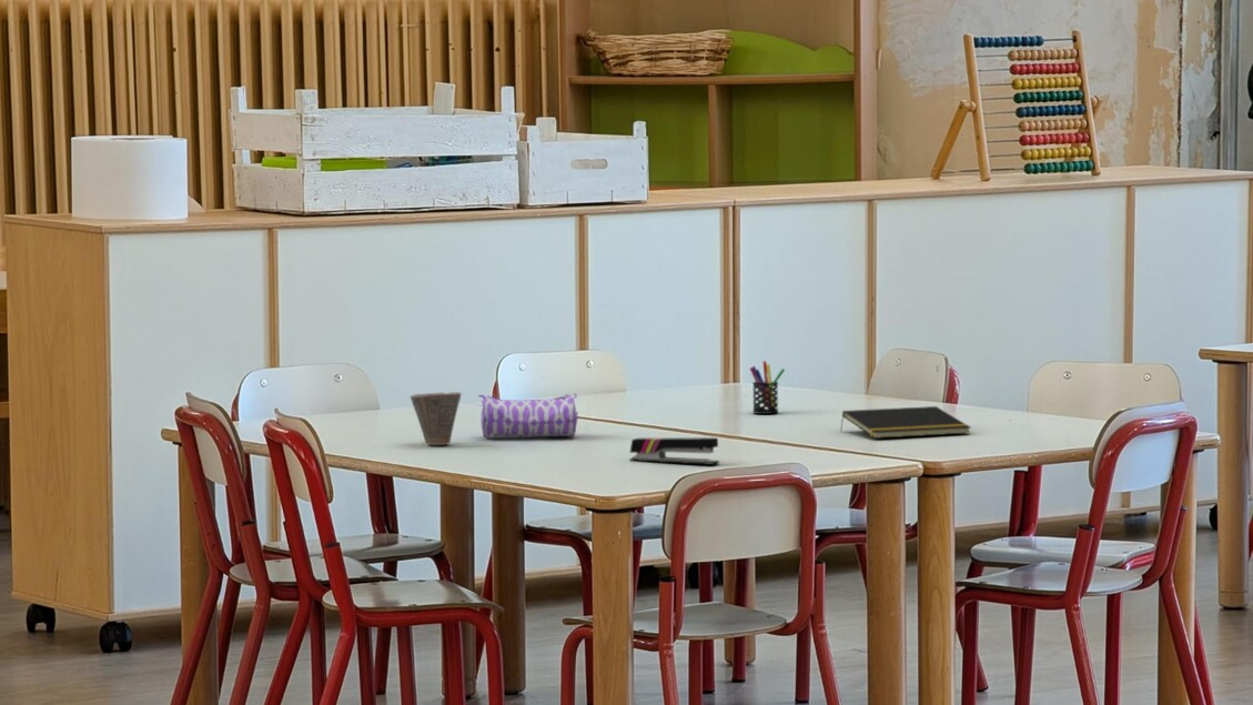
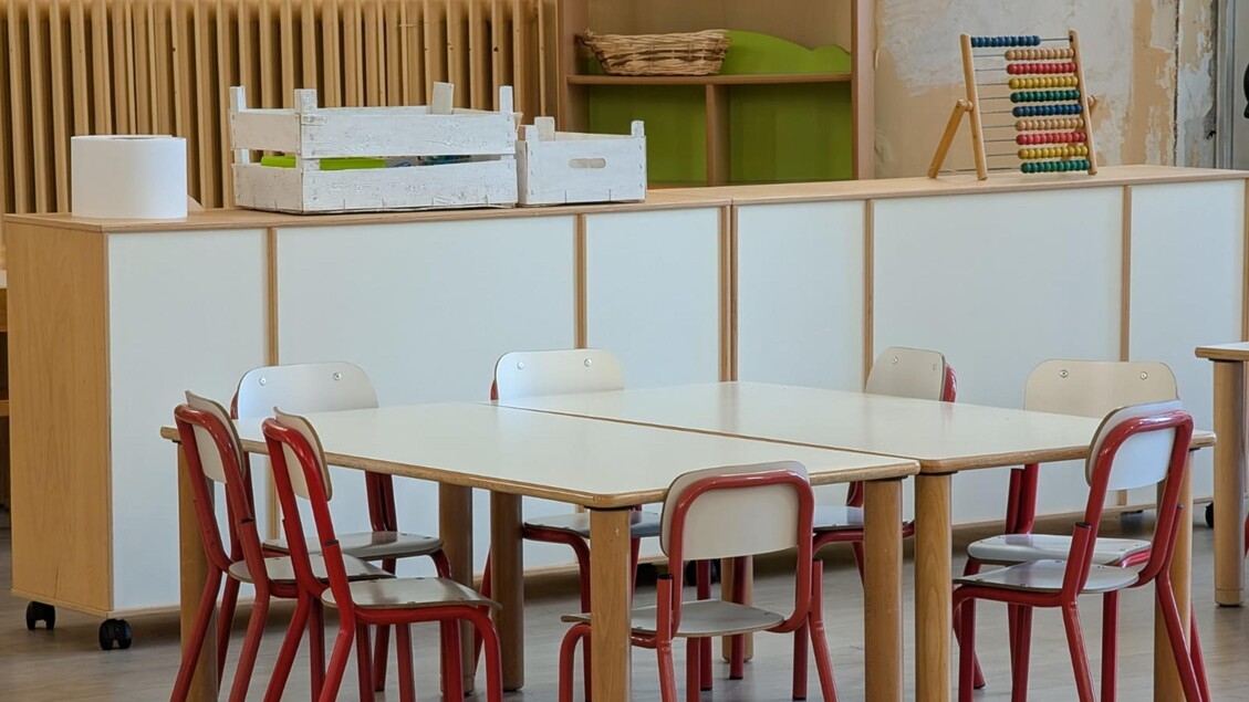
- cup [410,391,463,446]
- pencil case [477,393,579,439]
- stapler [628,436,720,466]
- notepad [839,405,972,440]
- pen holder [749,360,786,415]
